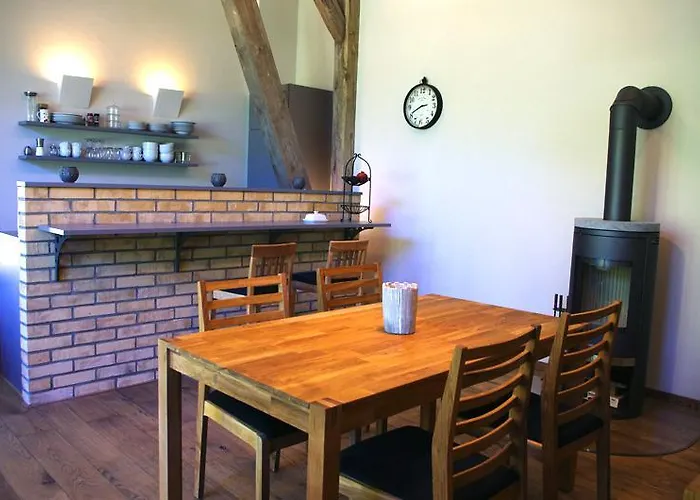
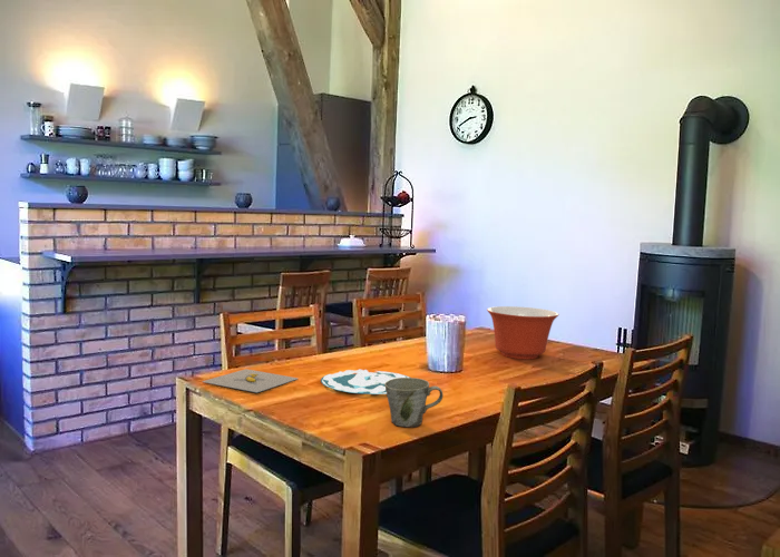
+ mixing bowl [486,305,560,360]
+ mug [384,377,445,428]
+ banana [202,368,299,393]
+ plate [320,369,411,395]
